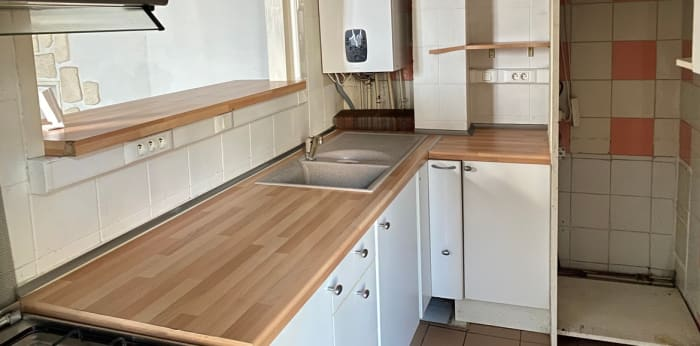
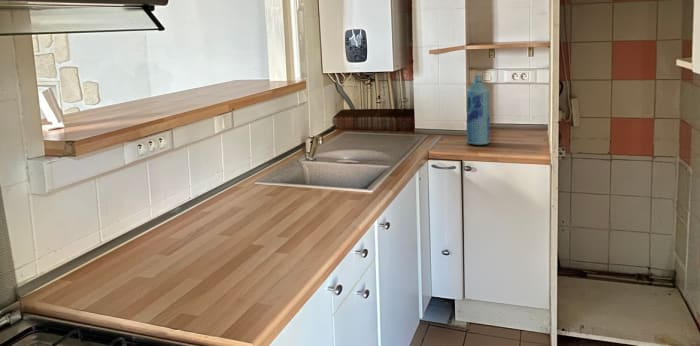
+ bottle [465,75,491,146]
